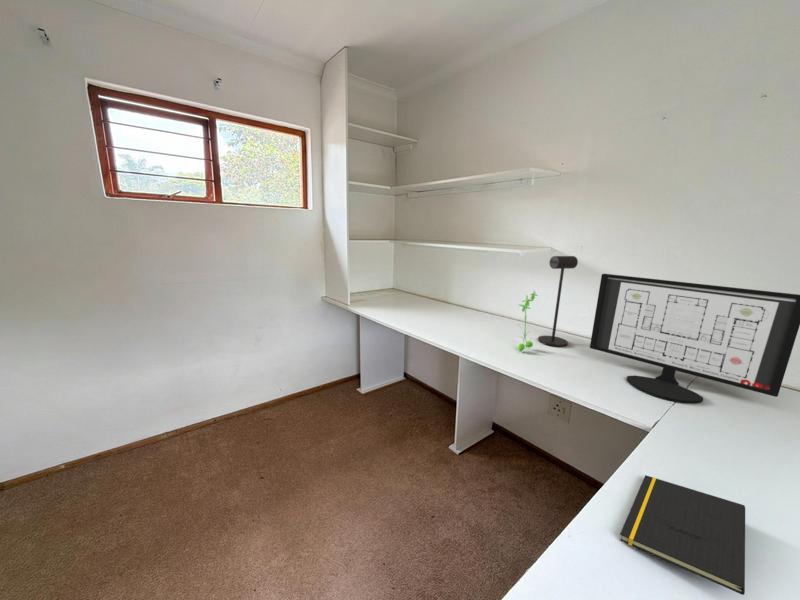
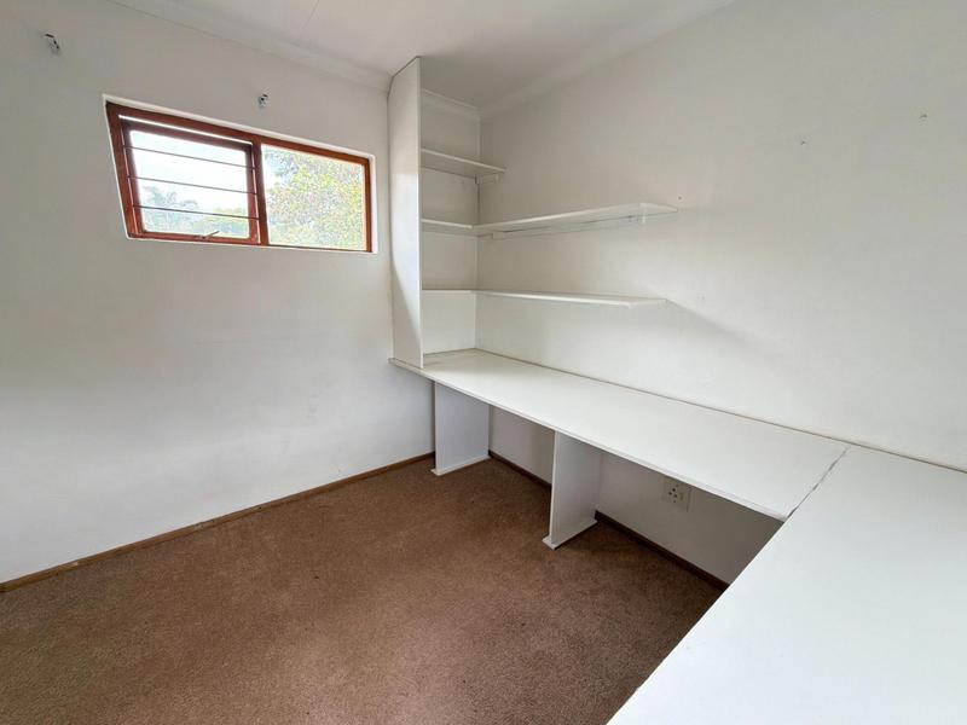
- desk lamp [537,255,579,348]
- computer monitor [589,273,800,404]
- plant [515,290,539,353]
- notepad [619,474,746,596]
